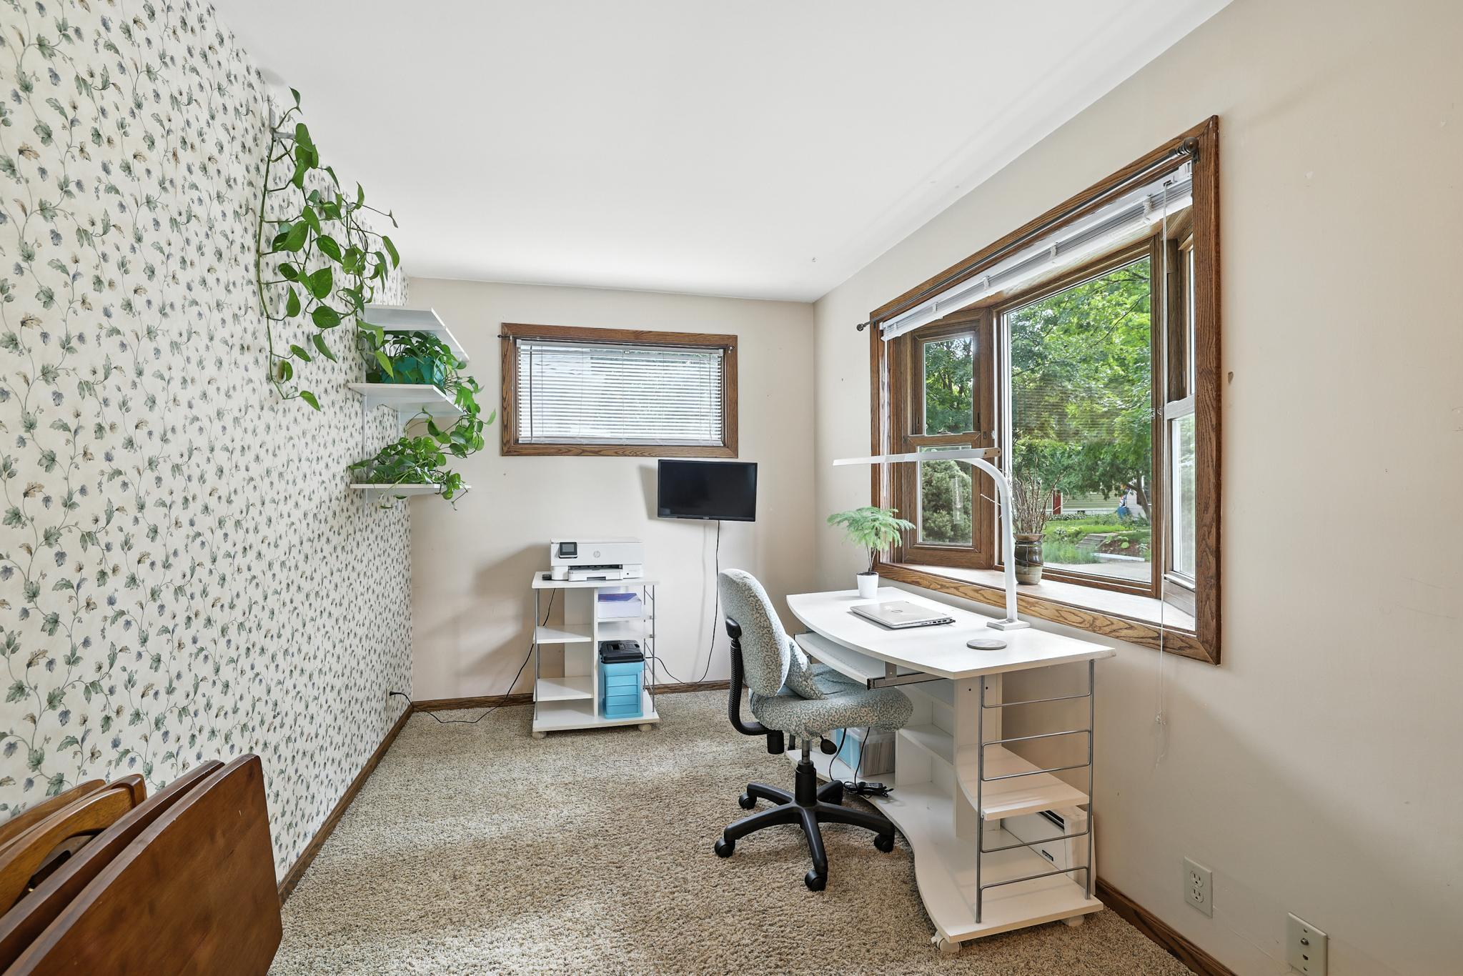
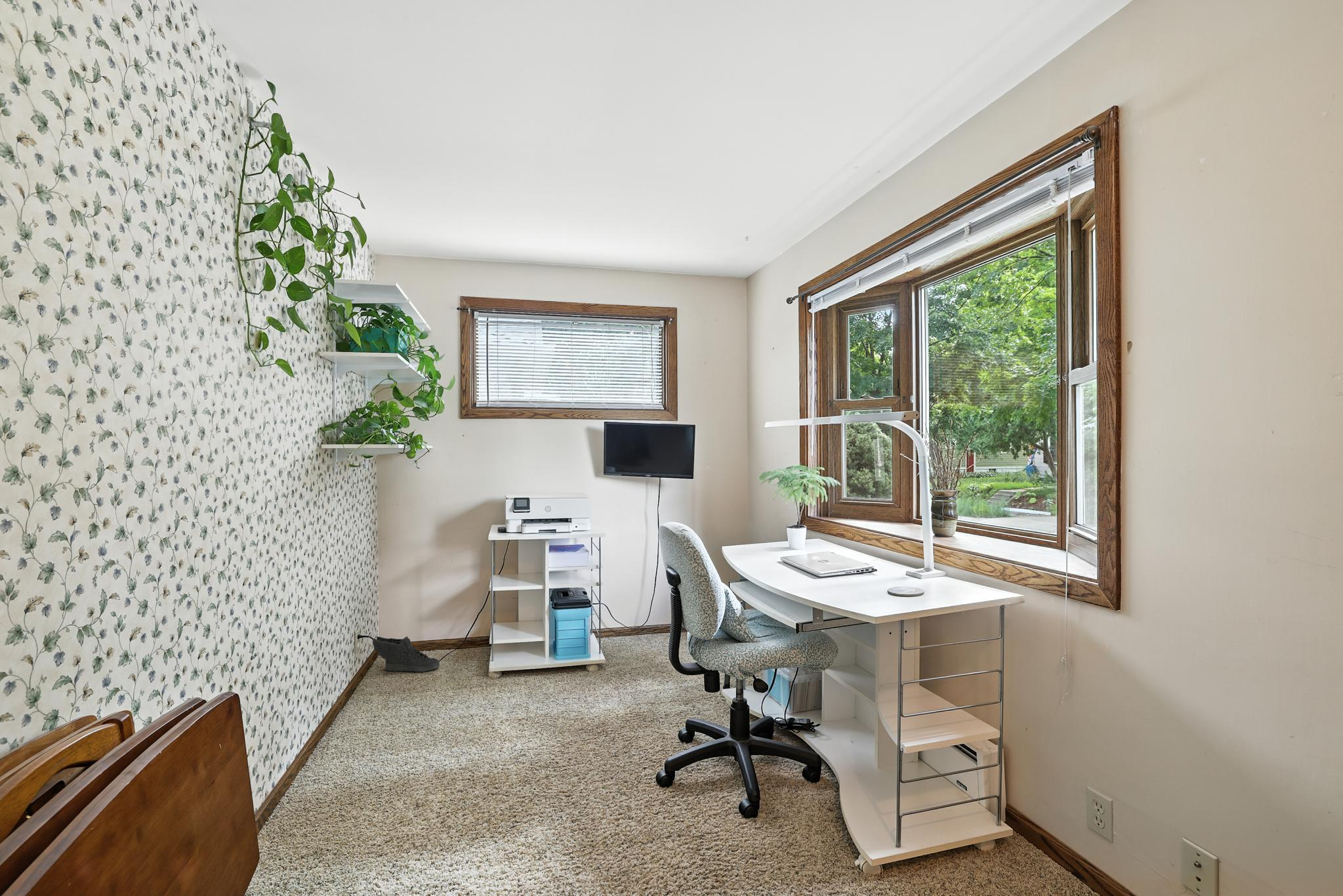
+ sneaker [372,636,440,672]
